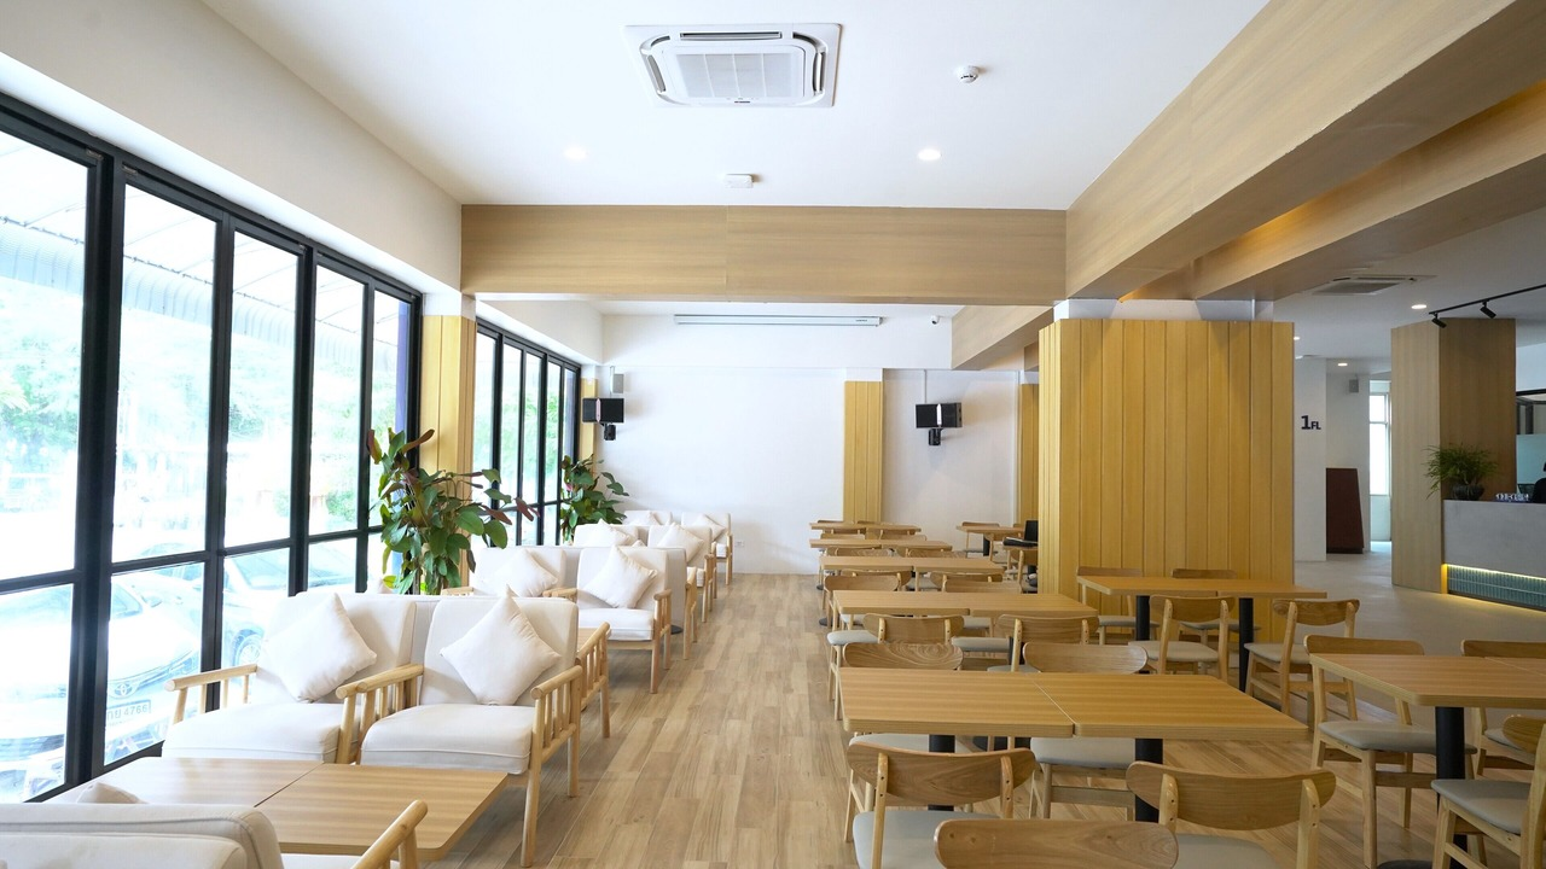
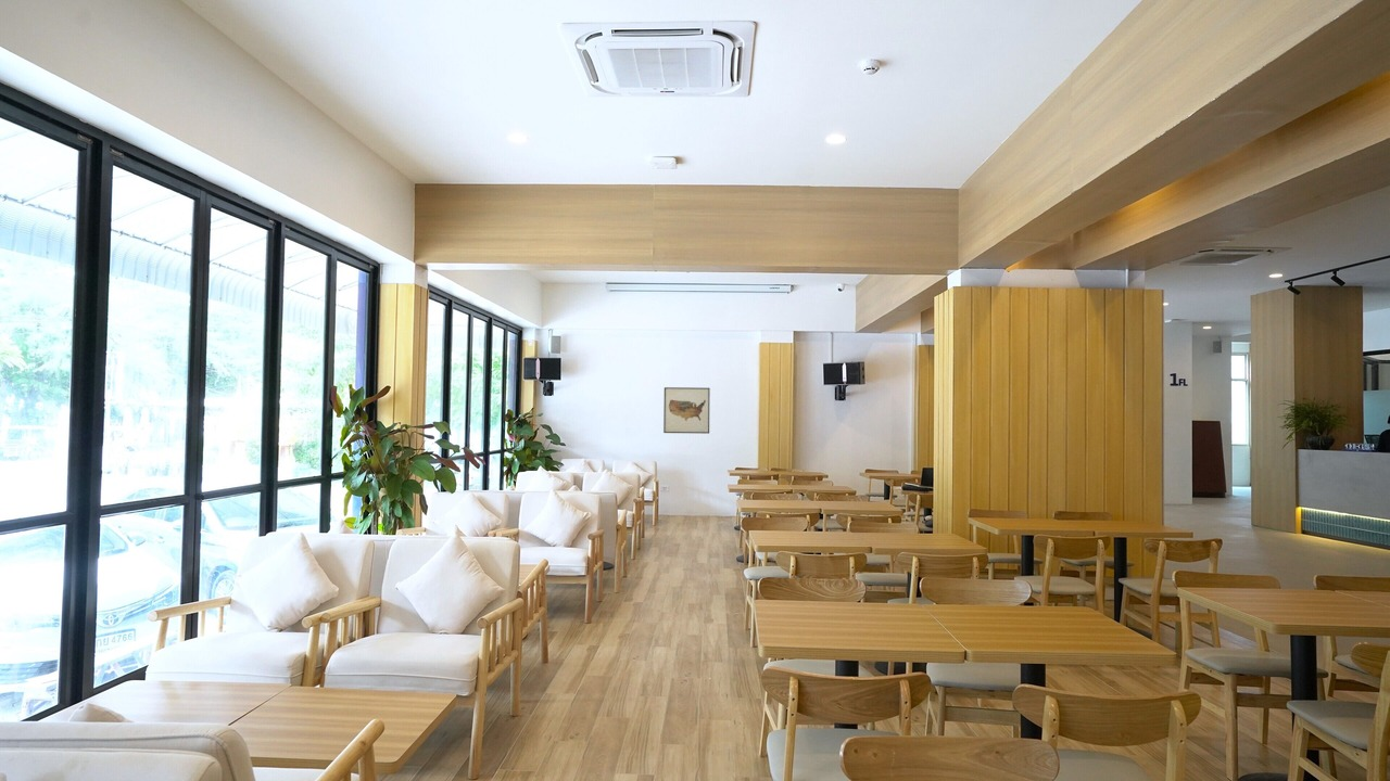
+ wall art [662,386,711,435]
